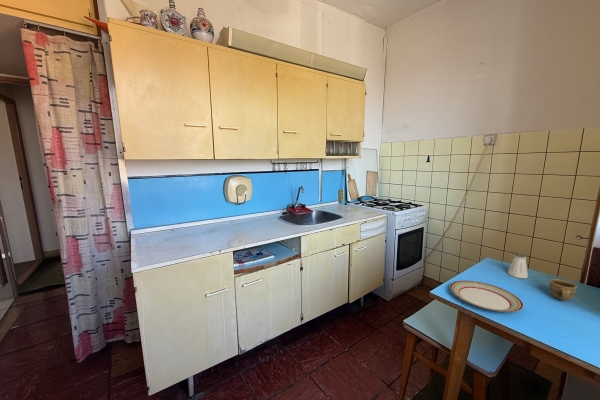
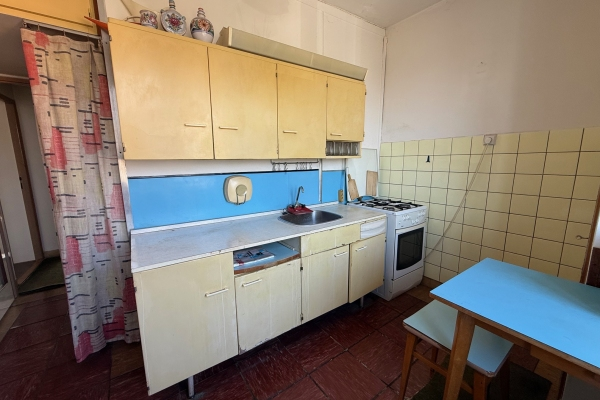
- plate [449,280,524,313]
- cup [548,278,578,302]
- saltshaker [507,252,529,279]
